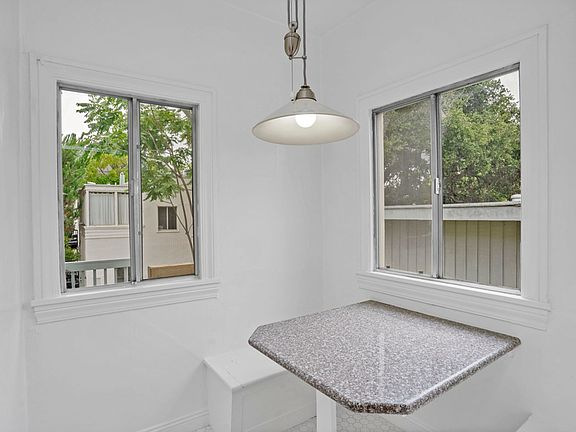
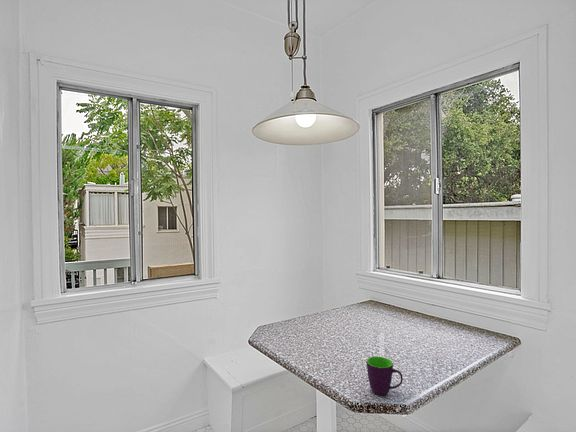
+ mug [365,356,404,396]
